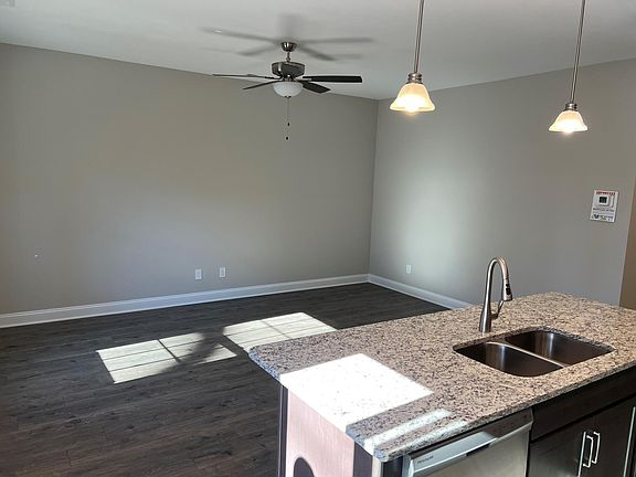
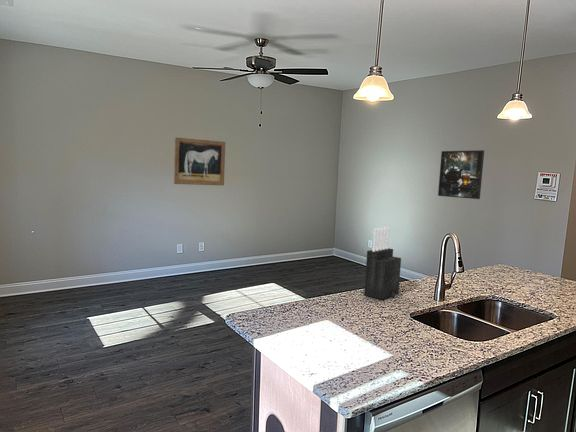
+ knife block [363,226,402,301]
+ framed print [437,149,485,200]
+ wall art [173,137,226,186]
